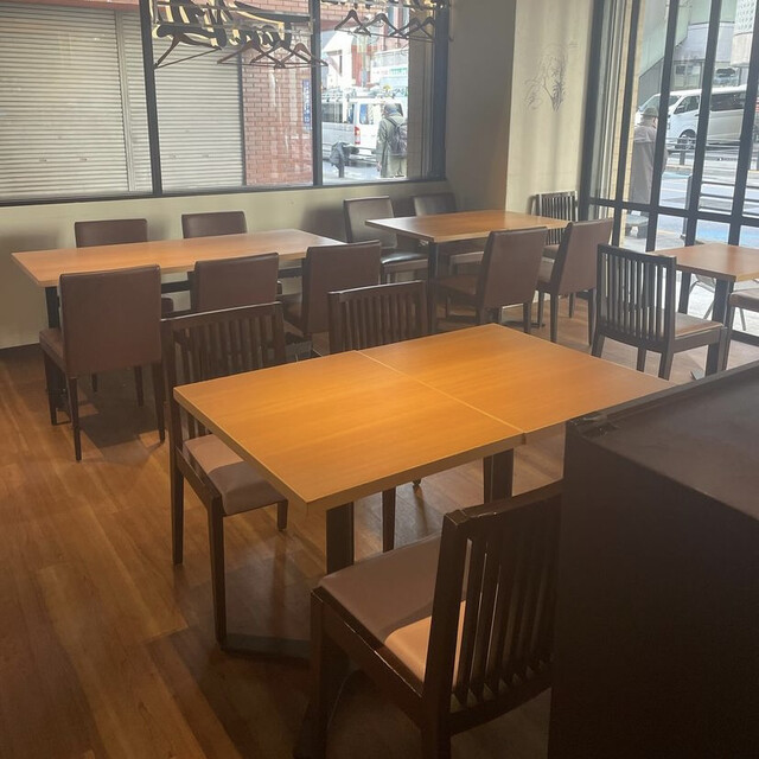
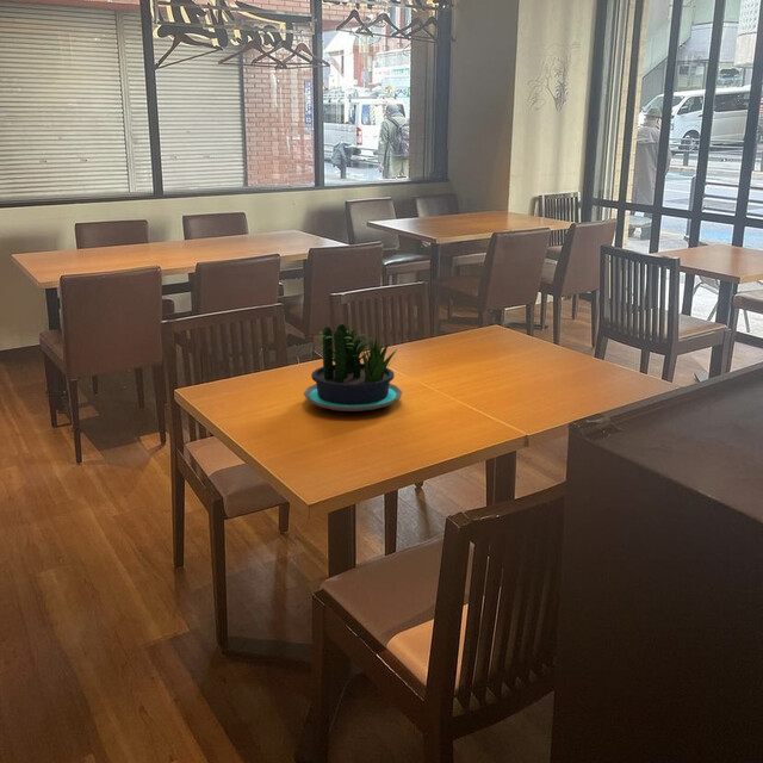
+ potted plant [303,323,403,412]
